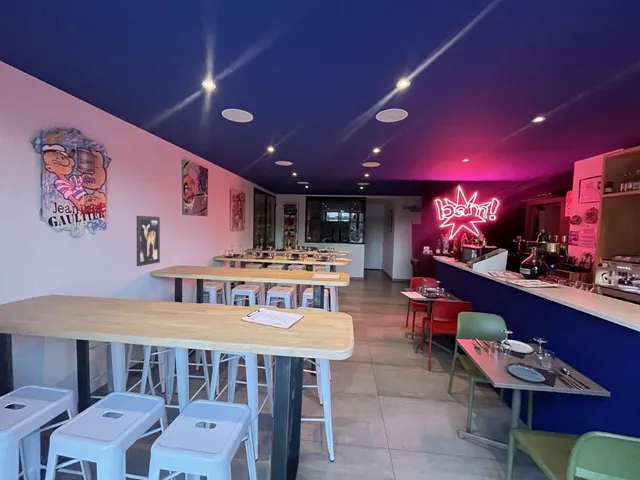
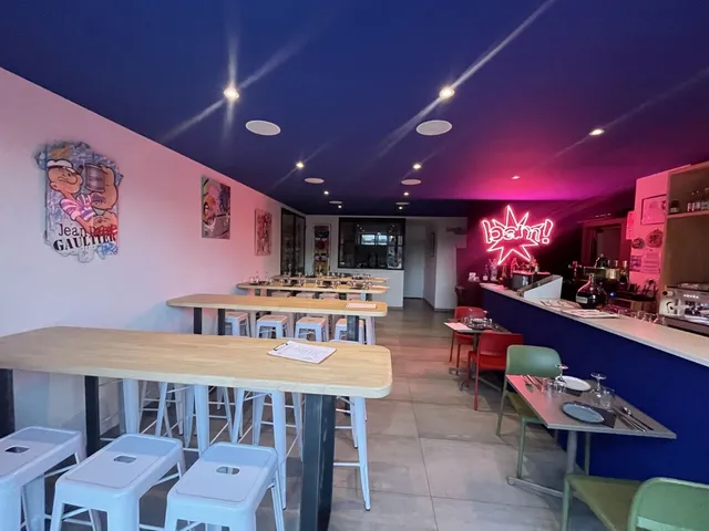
- wall art [136,215,161,267]
